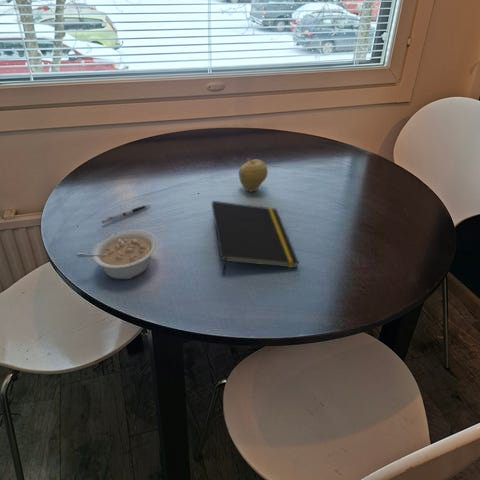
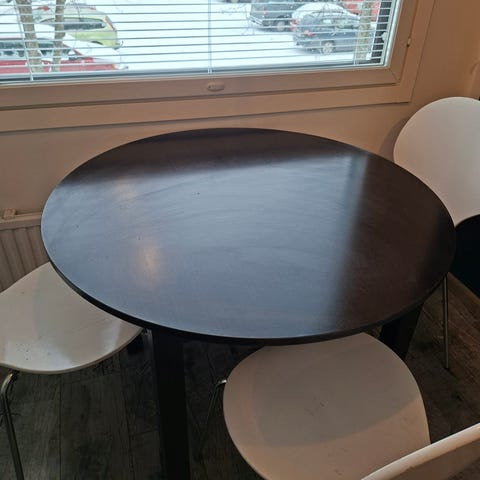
- notepad [211,200,300,276]
- fruit [238,157,269,193]
- legume [75,229,158,281]
- pen [101,204,151,224]
